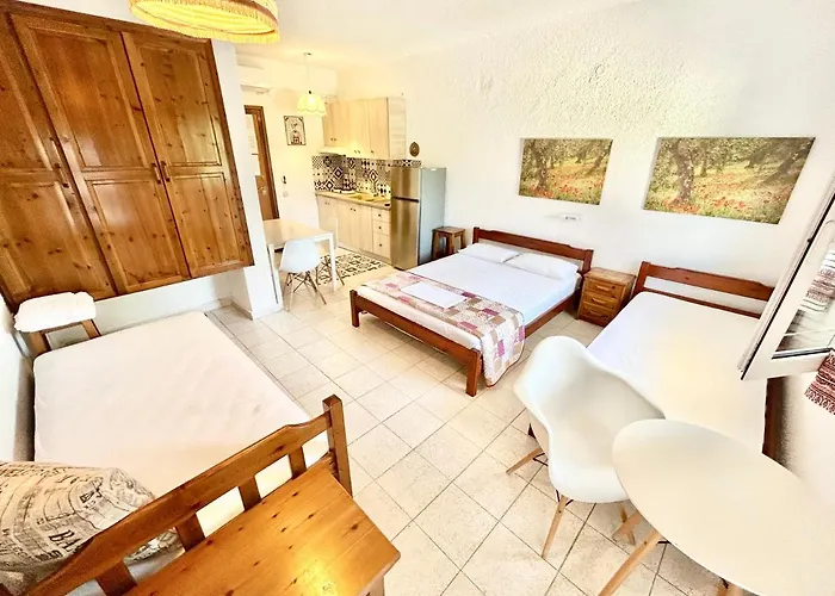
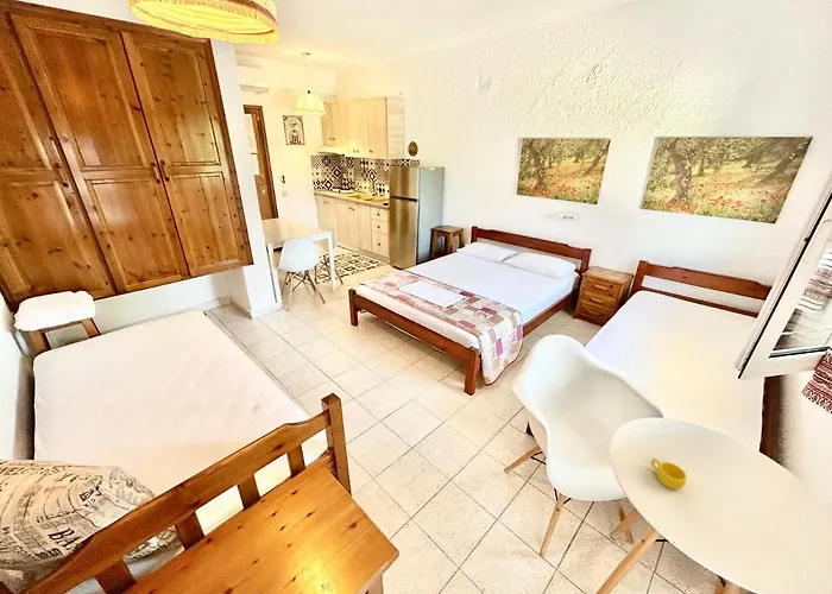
+ cup [650,457,688,491]
